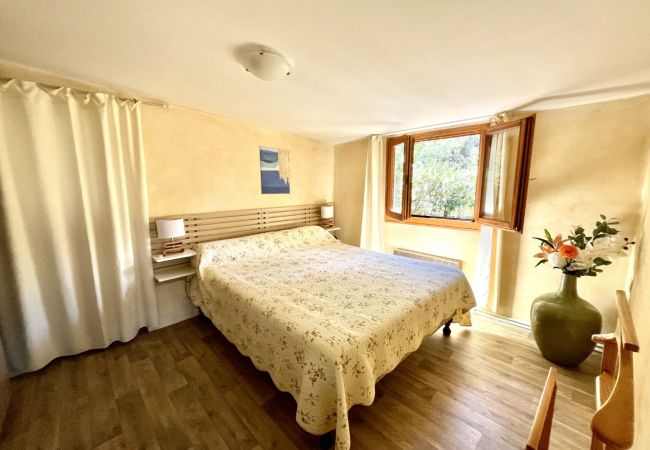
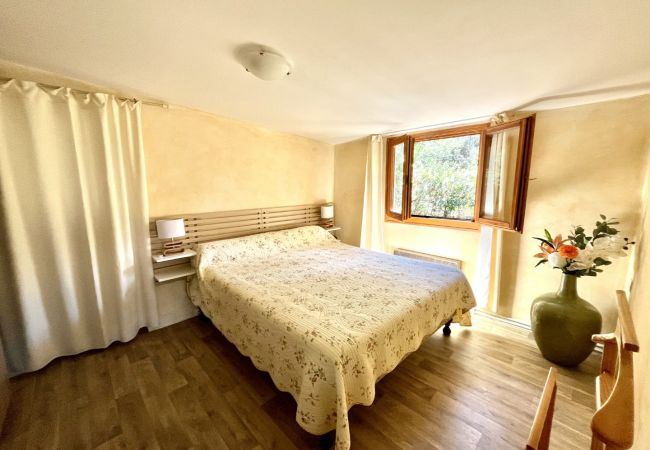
- wall art [258,145,292,195]
